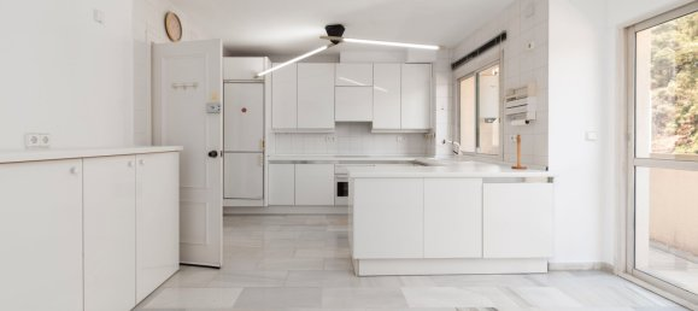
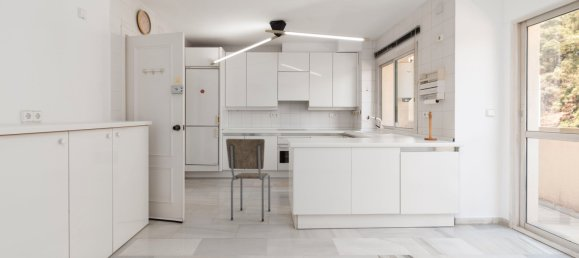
+ dining chair [225,138,271,222]
